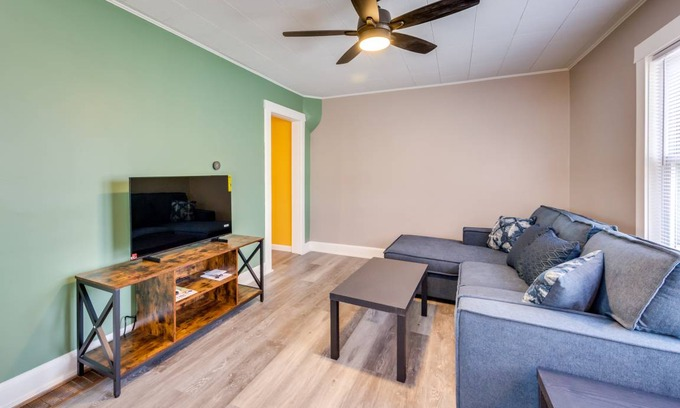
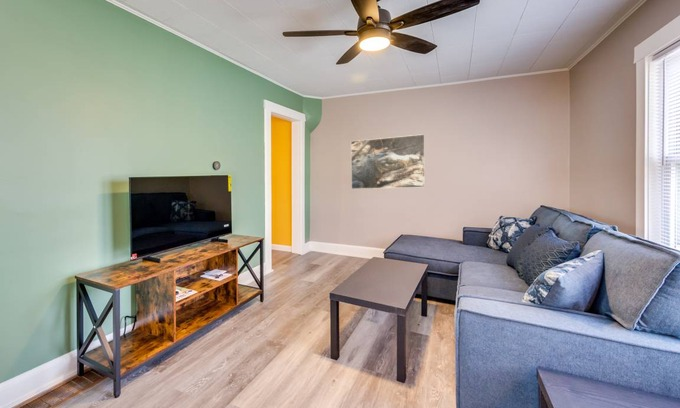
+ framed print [350,133,426,190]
